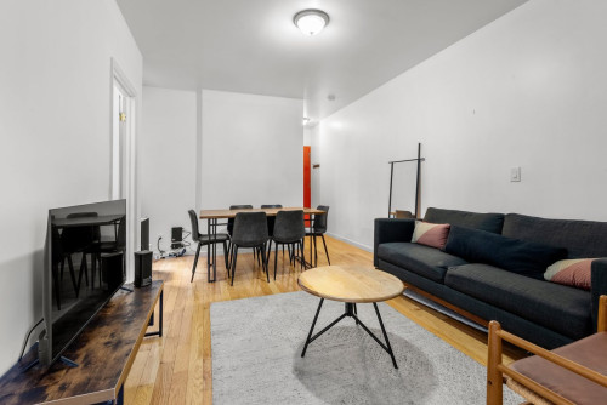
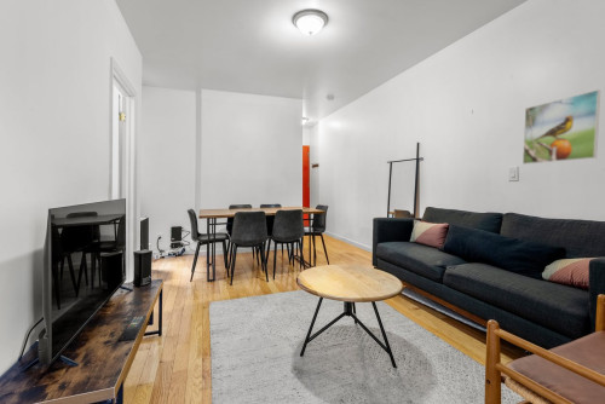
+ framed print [522,88,601,166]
+ remote control [121,314,148,341]
